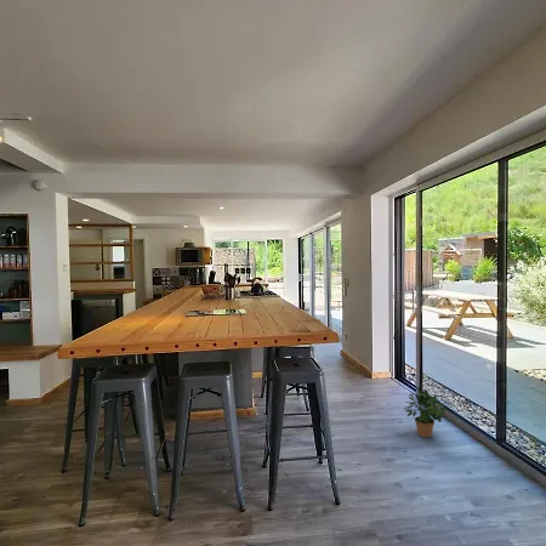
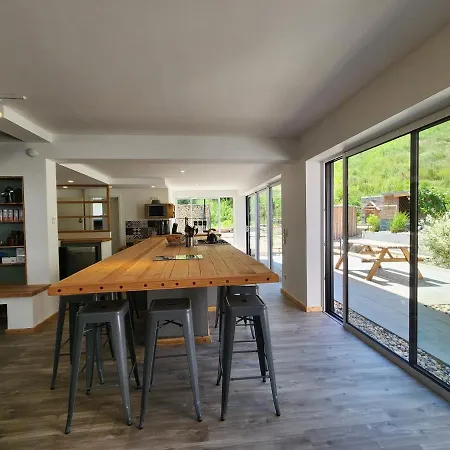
- potted plant [402,386,449,438]
